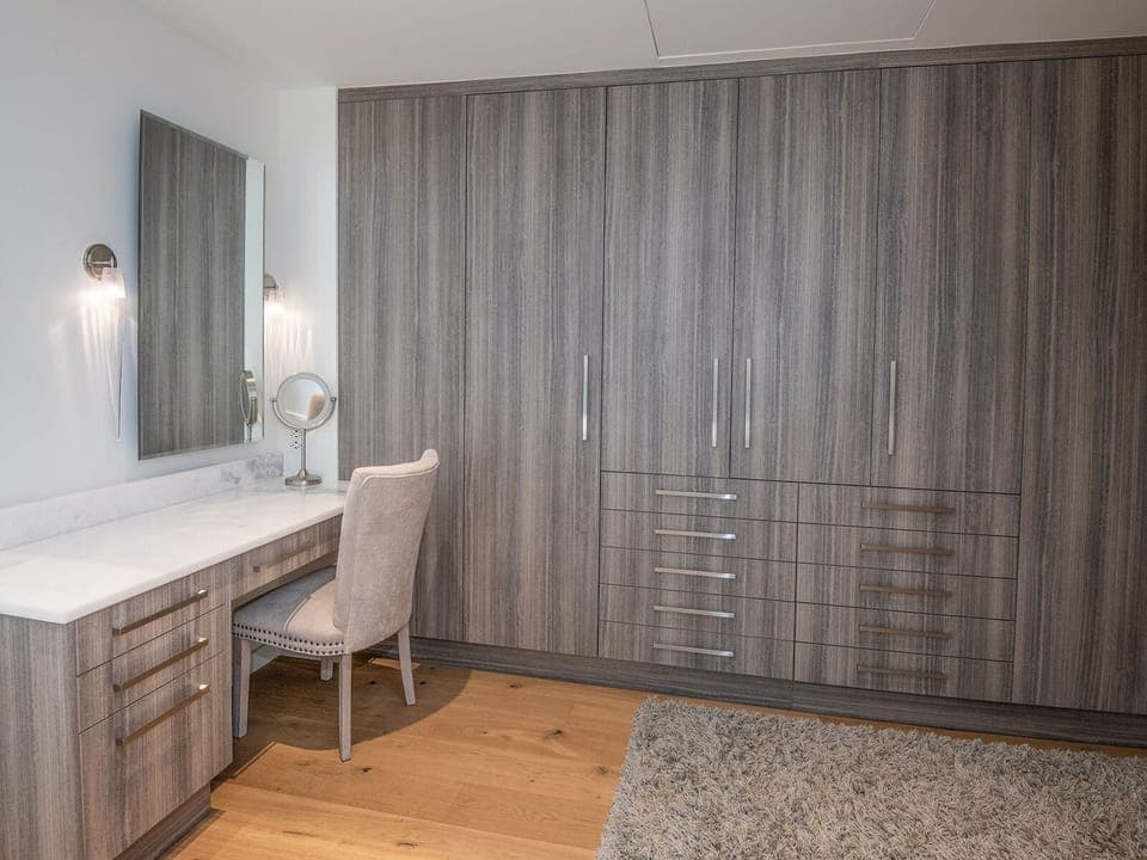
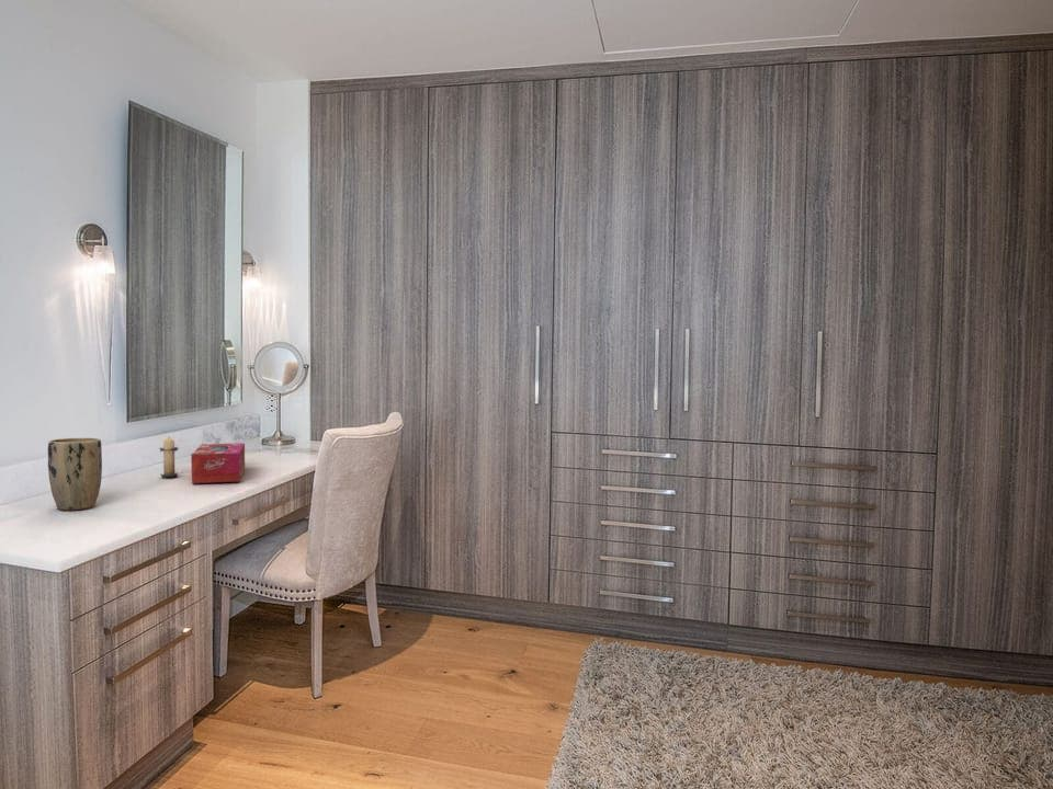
+ candle [159,437,179,479]
+ tissue box [190,442,246,484]
+ plant pot [47,436,103,511]
